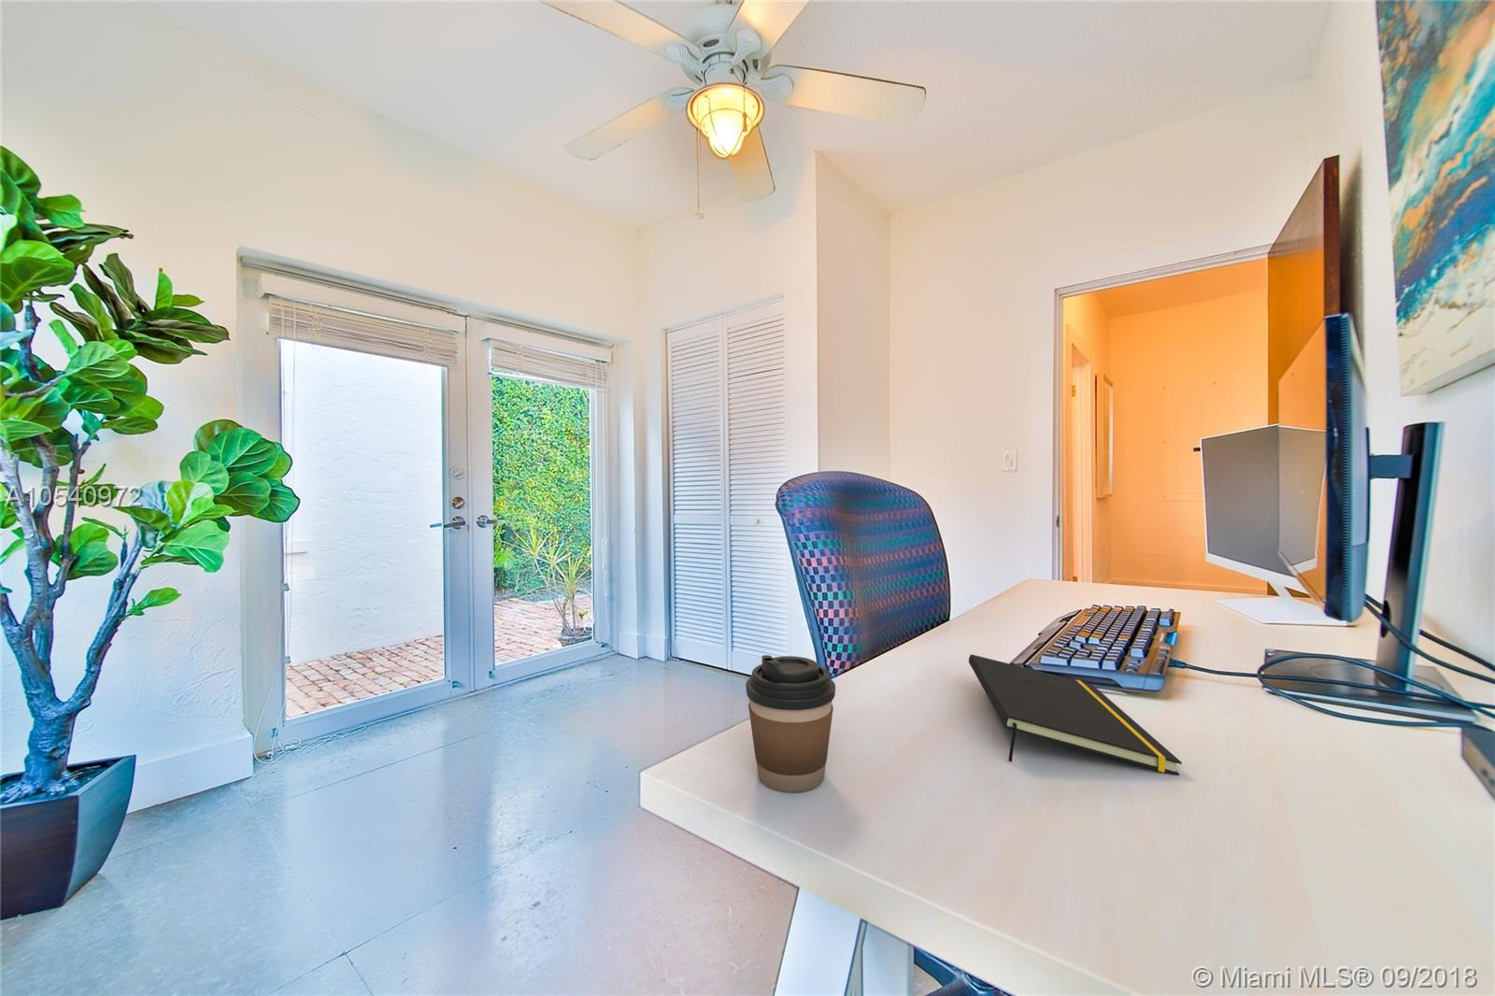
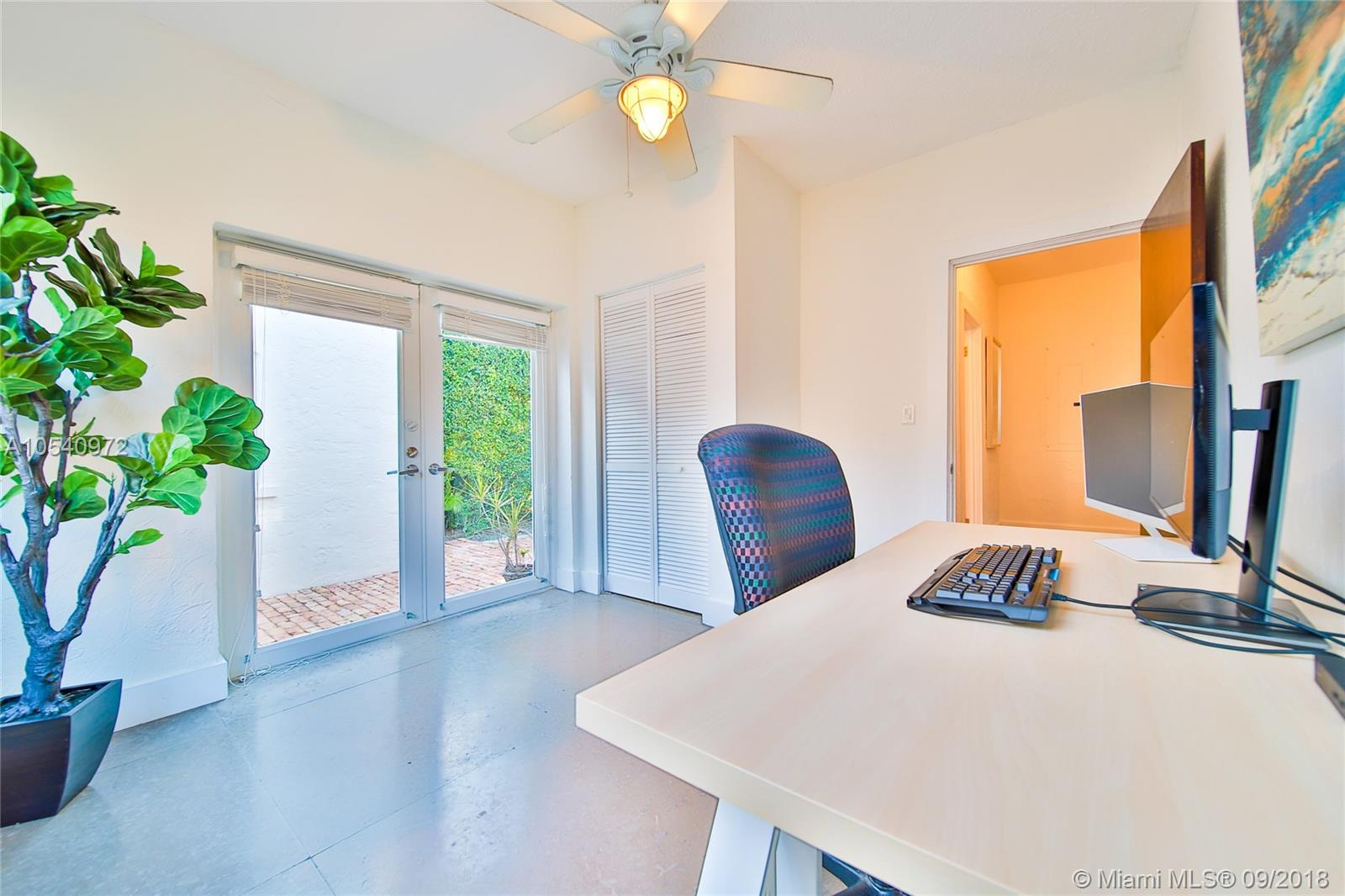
- coffee cup [745,654,836,794]
- notepad [968,654,1183,776]
